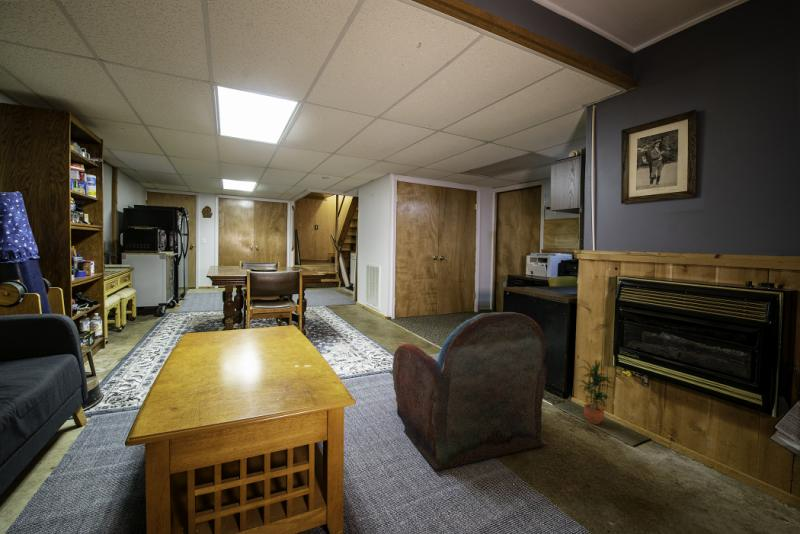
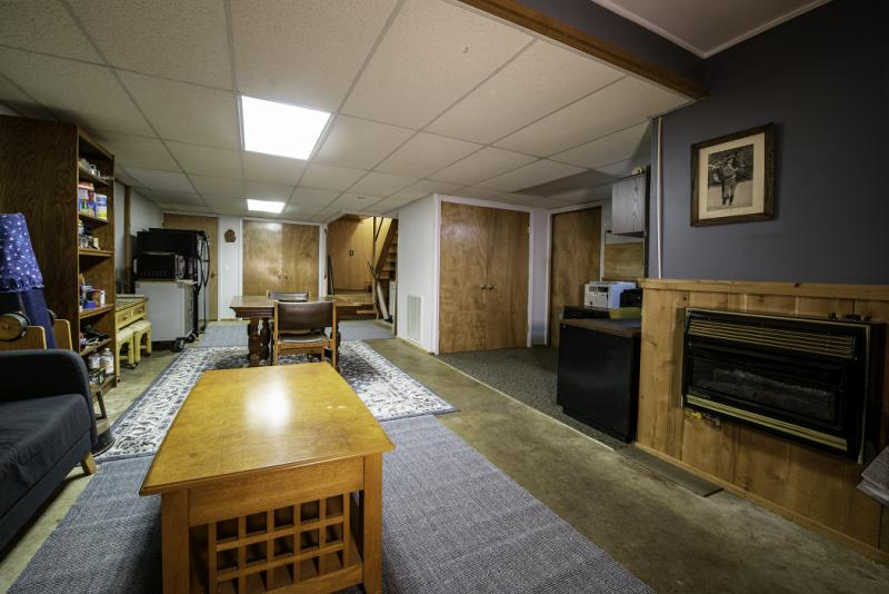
- armchair [391,311,549,472]
- potted plant [575,359,616,425]
